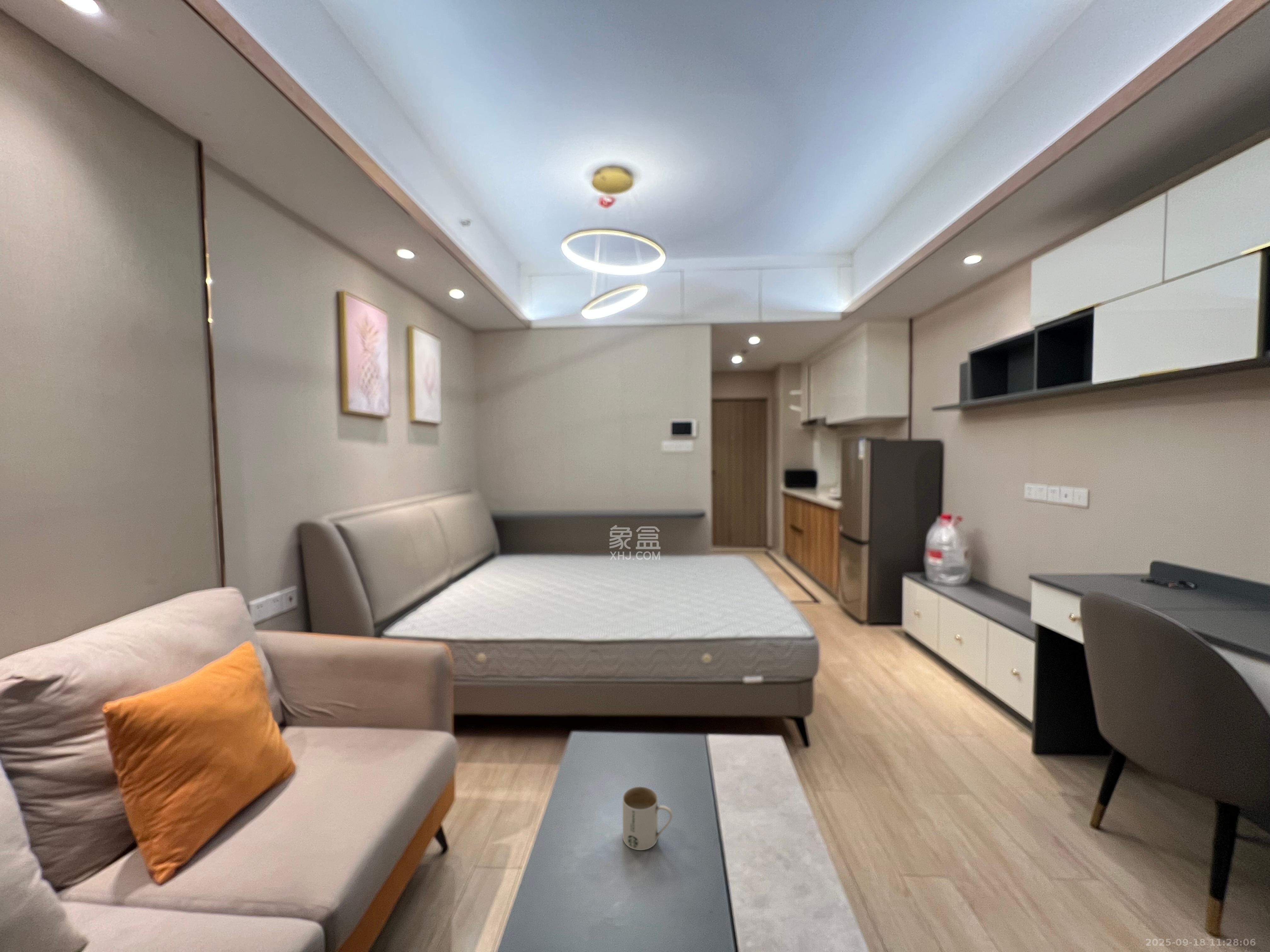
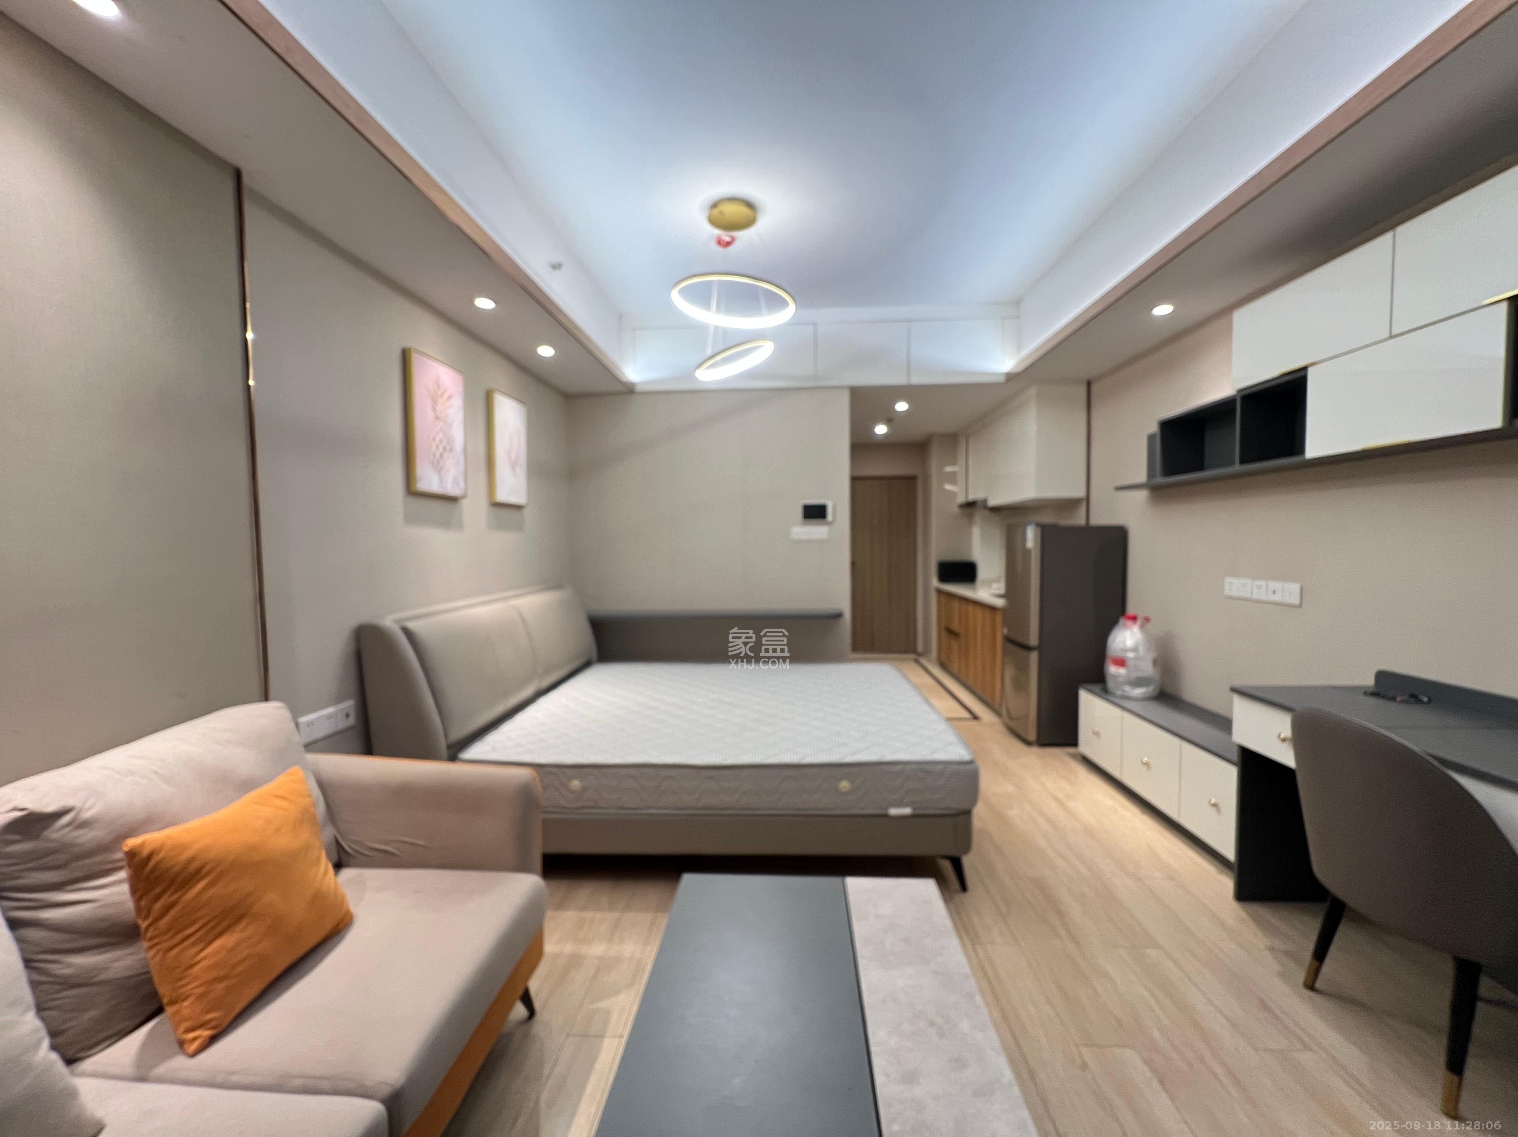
- mug [622,786,673,851]
